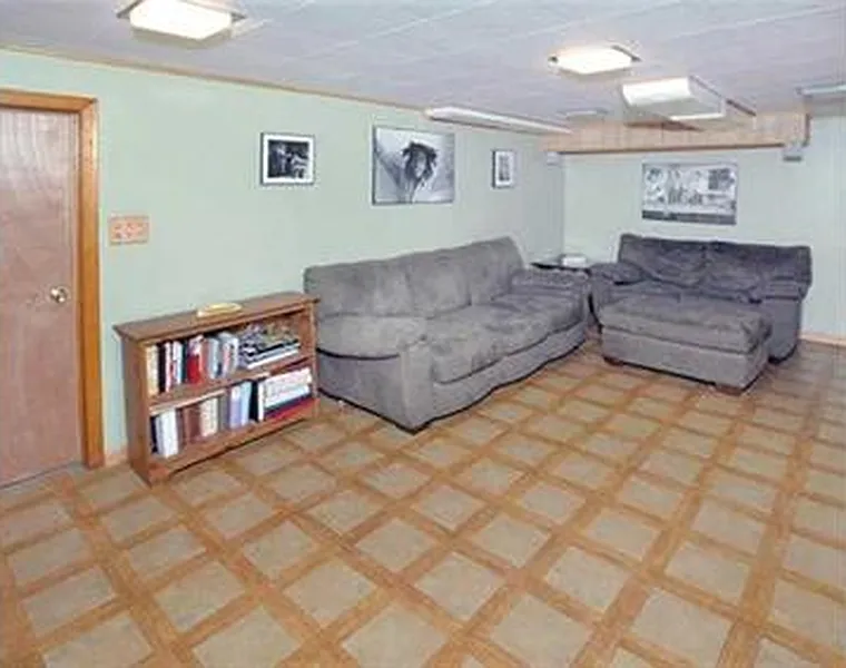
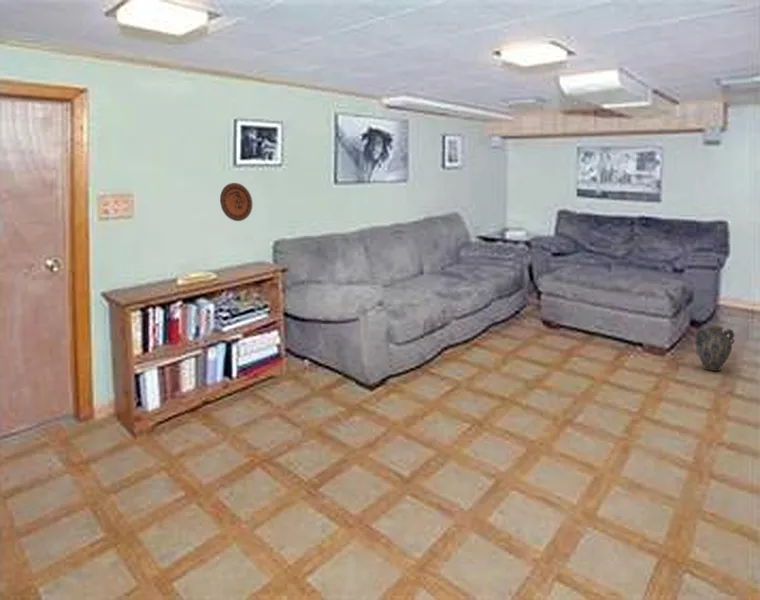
+ ceramic jug [694,325,736,372]
+ decorative plate [219,182,253,222]
